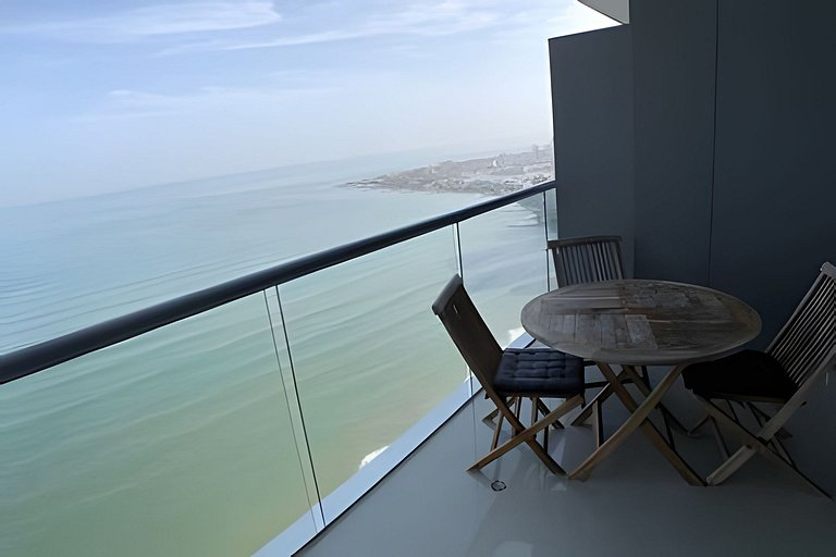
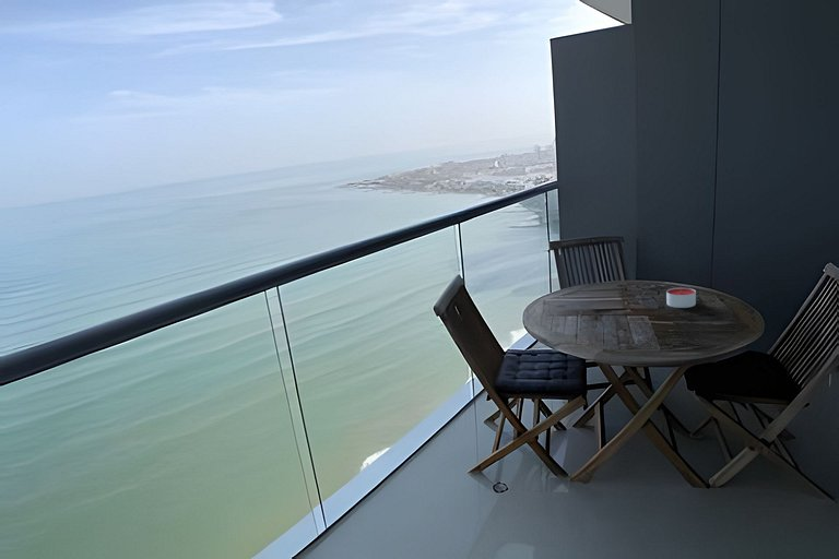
+ candle [665,286,697,309]
